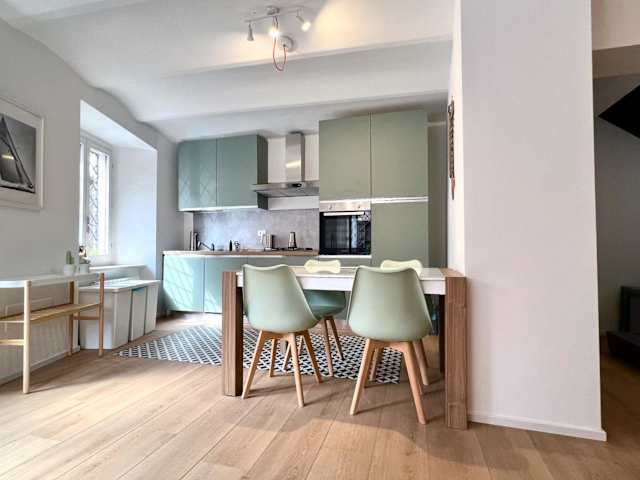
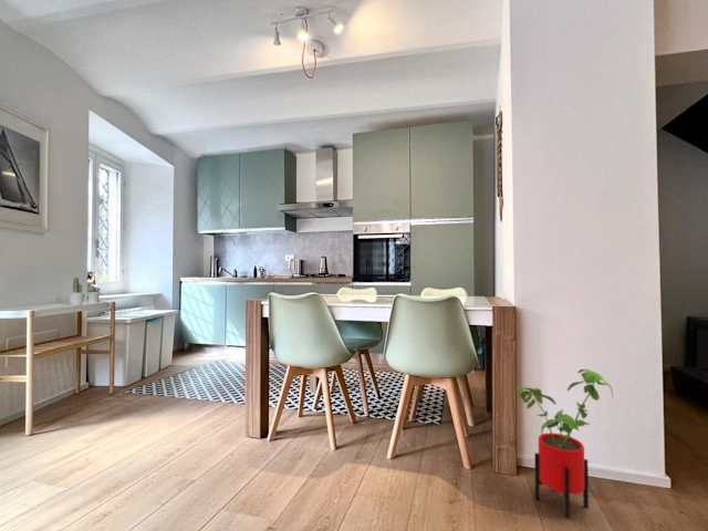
+ house plant [517,367,614,519]
